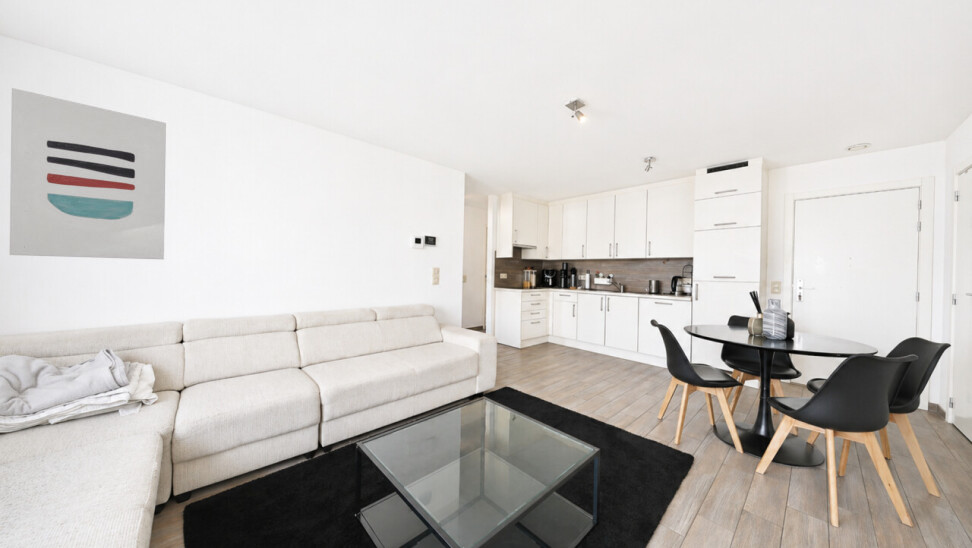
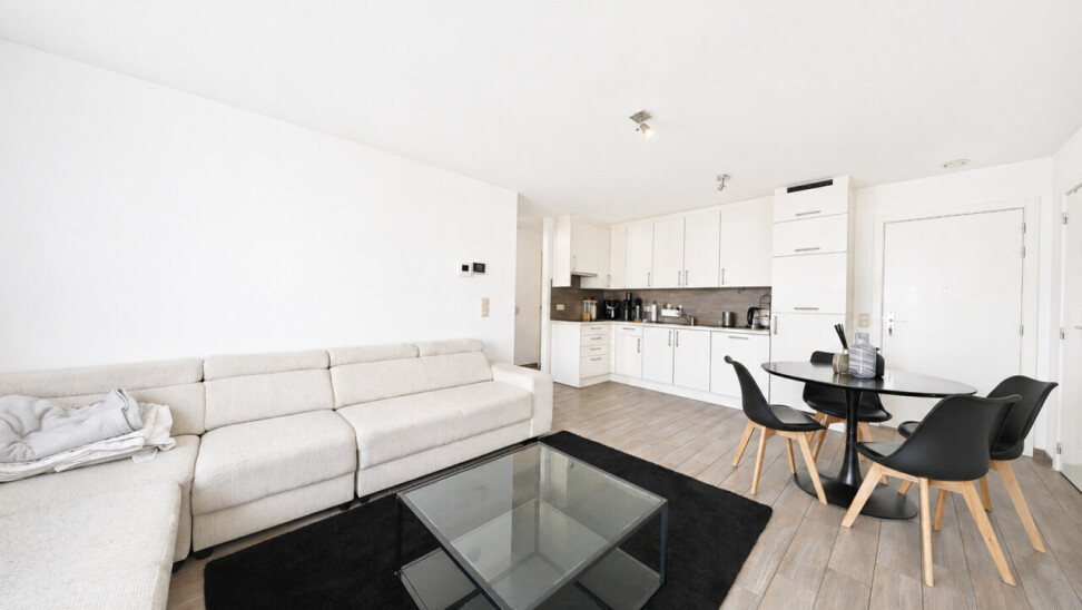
- wall art [9,87,167,260]
